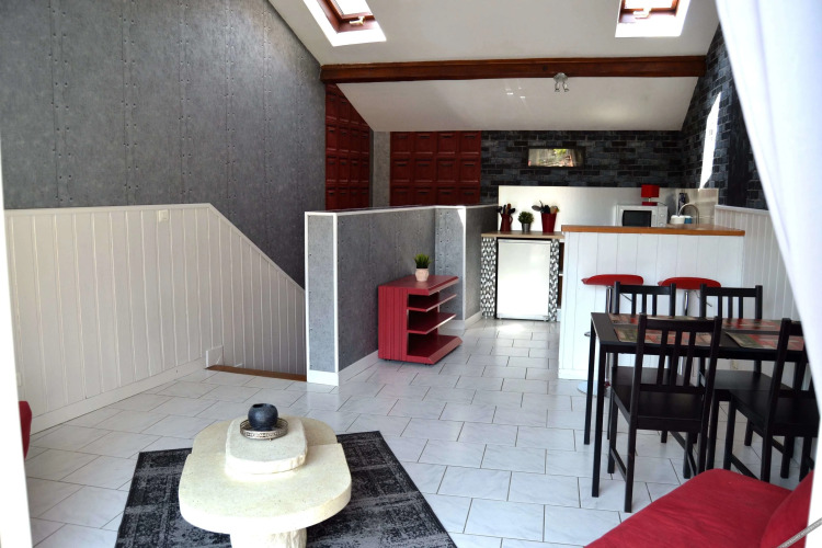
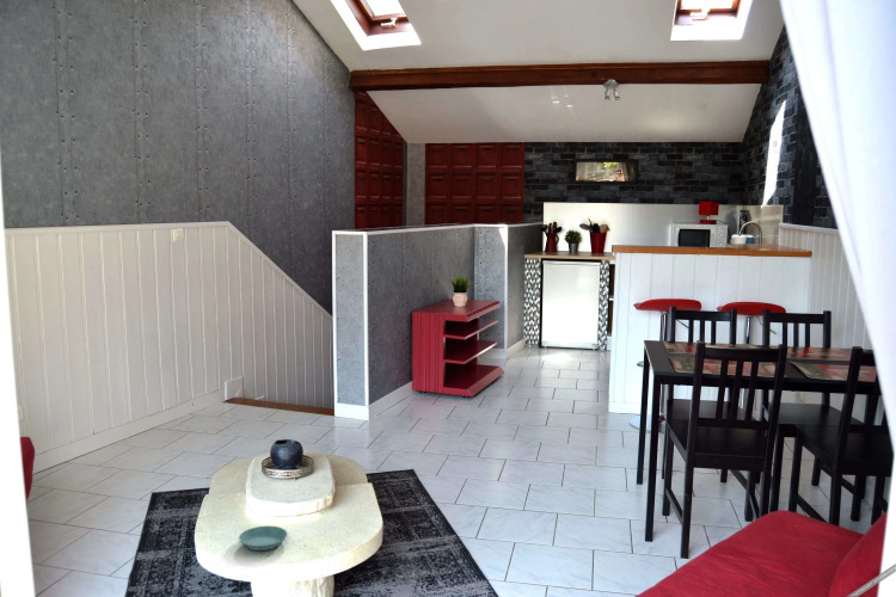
+ saucer [238,524,288,552]
